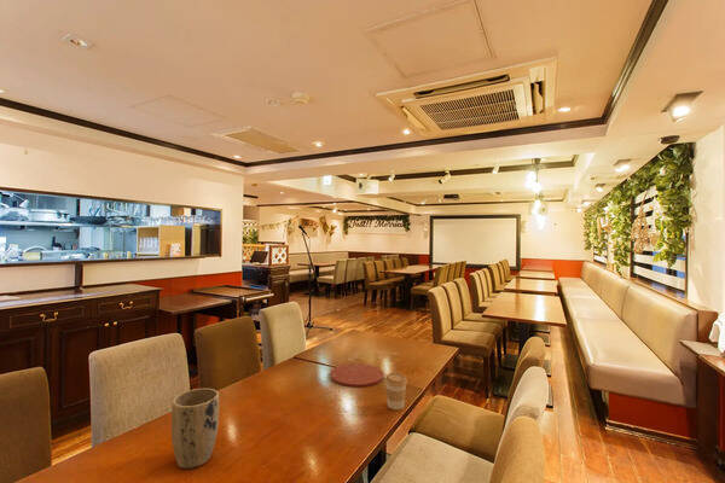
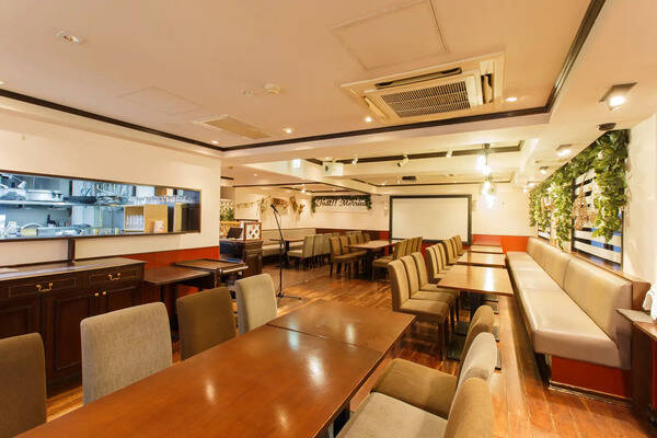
- plant pot [170,388,220,470]
- coffee cup [384,371,408,411]
- plate [330,362,384,388]
